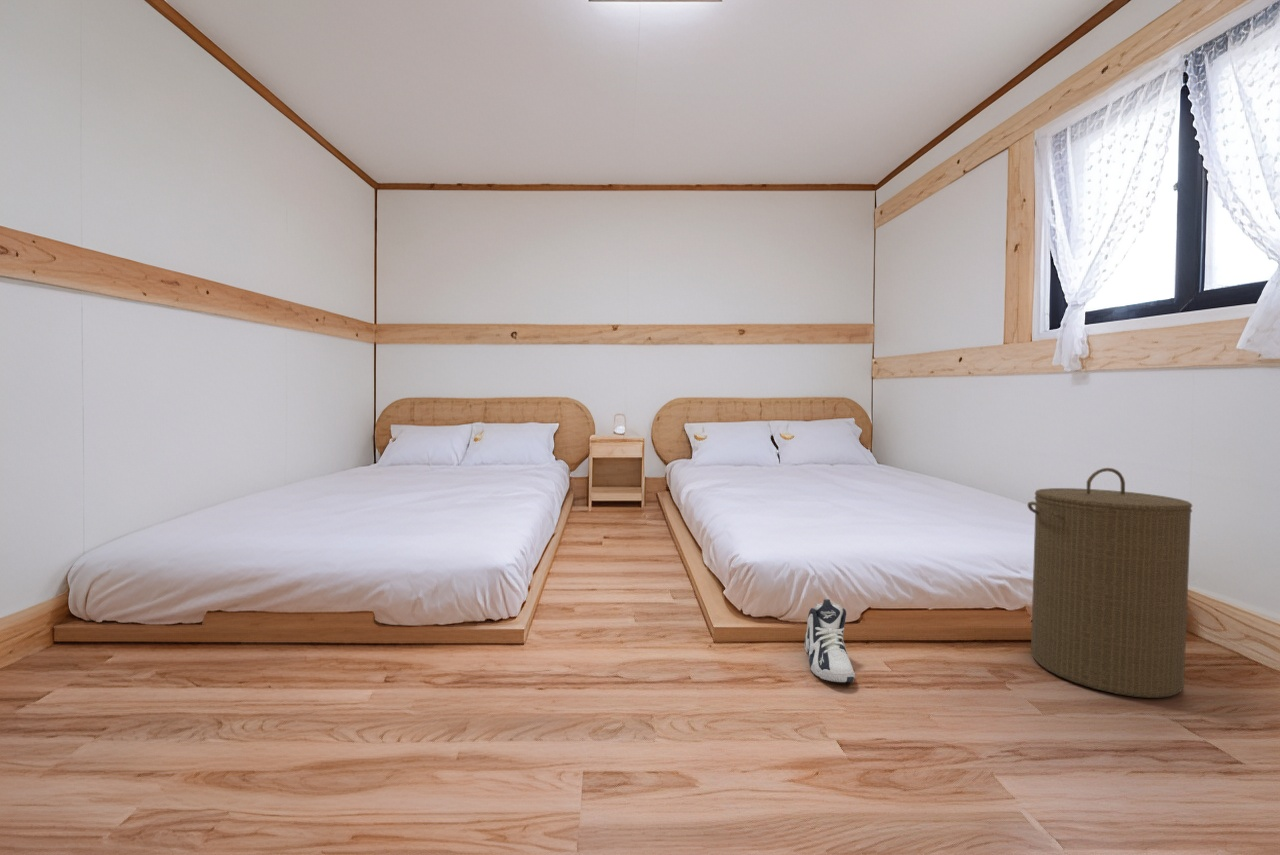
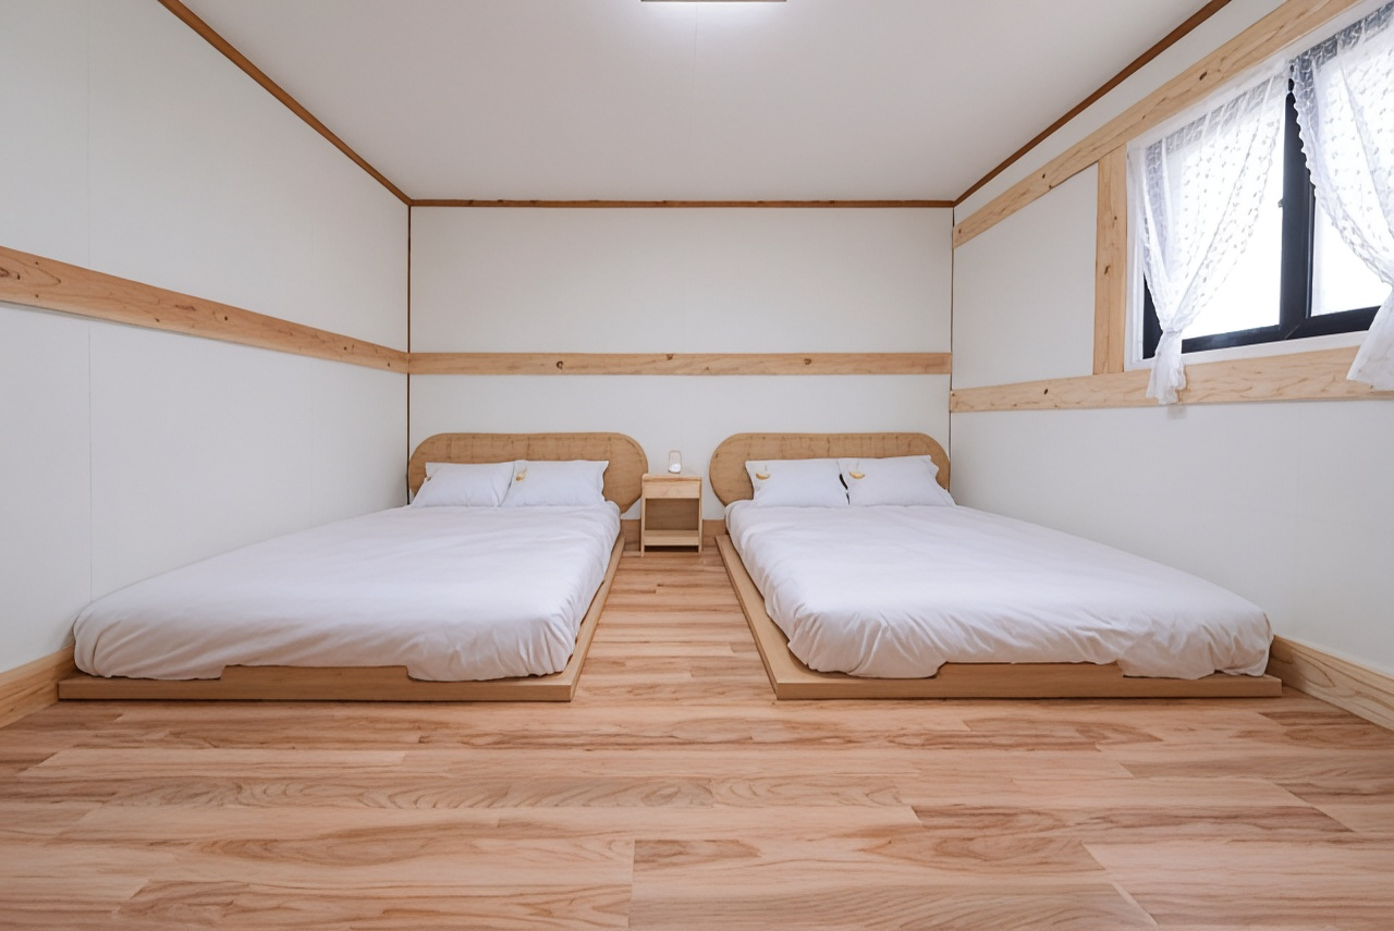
- sneaker [804,598,856,683]
- laundry hamper [1027,467,1193,699]
